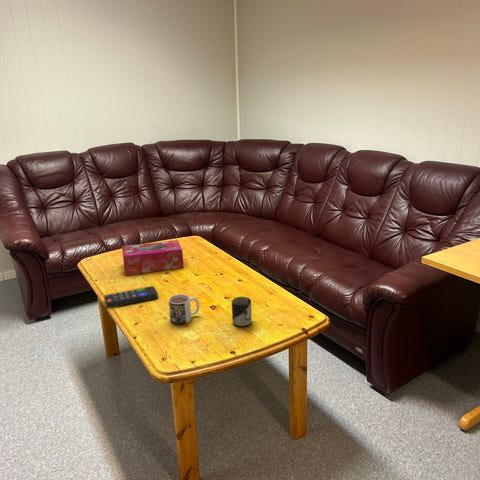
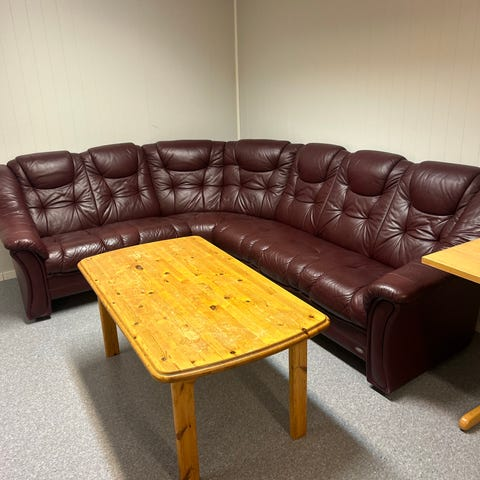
- remote control [103,285,159,309]
- cup [231,296,253,328]
- mug [168,293,200,326]
- tissue box [121,239,185,276]
